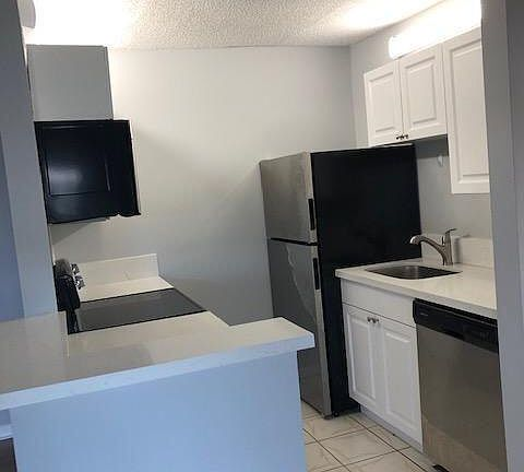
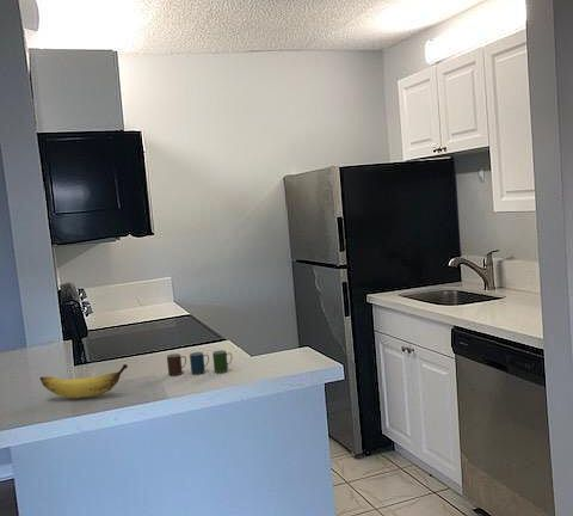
+ banana [39,363,129,399]
+ cup [166,349,233,376]
